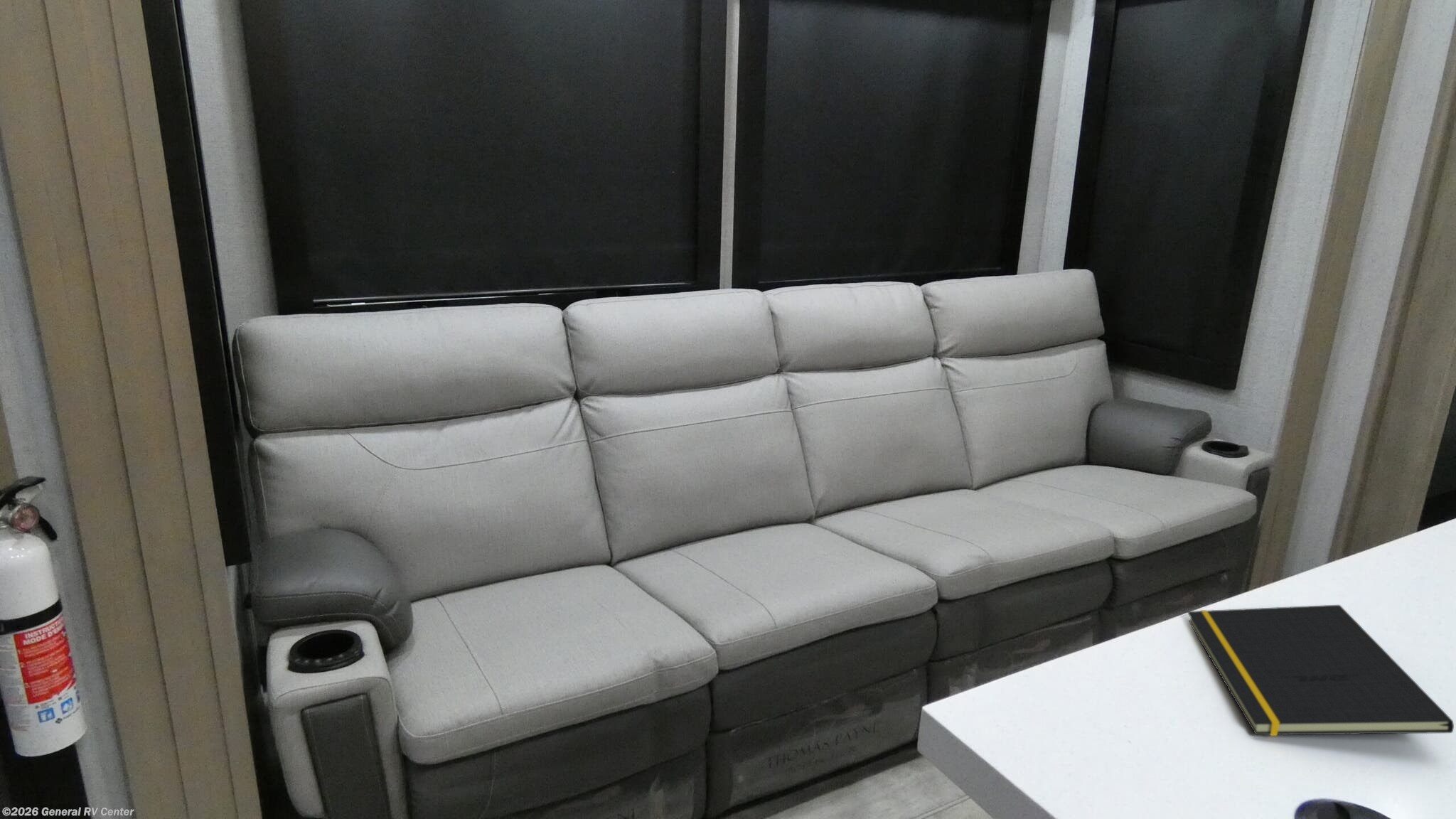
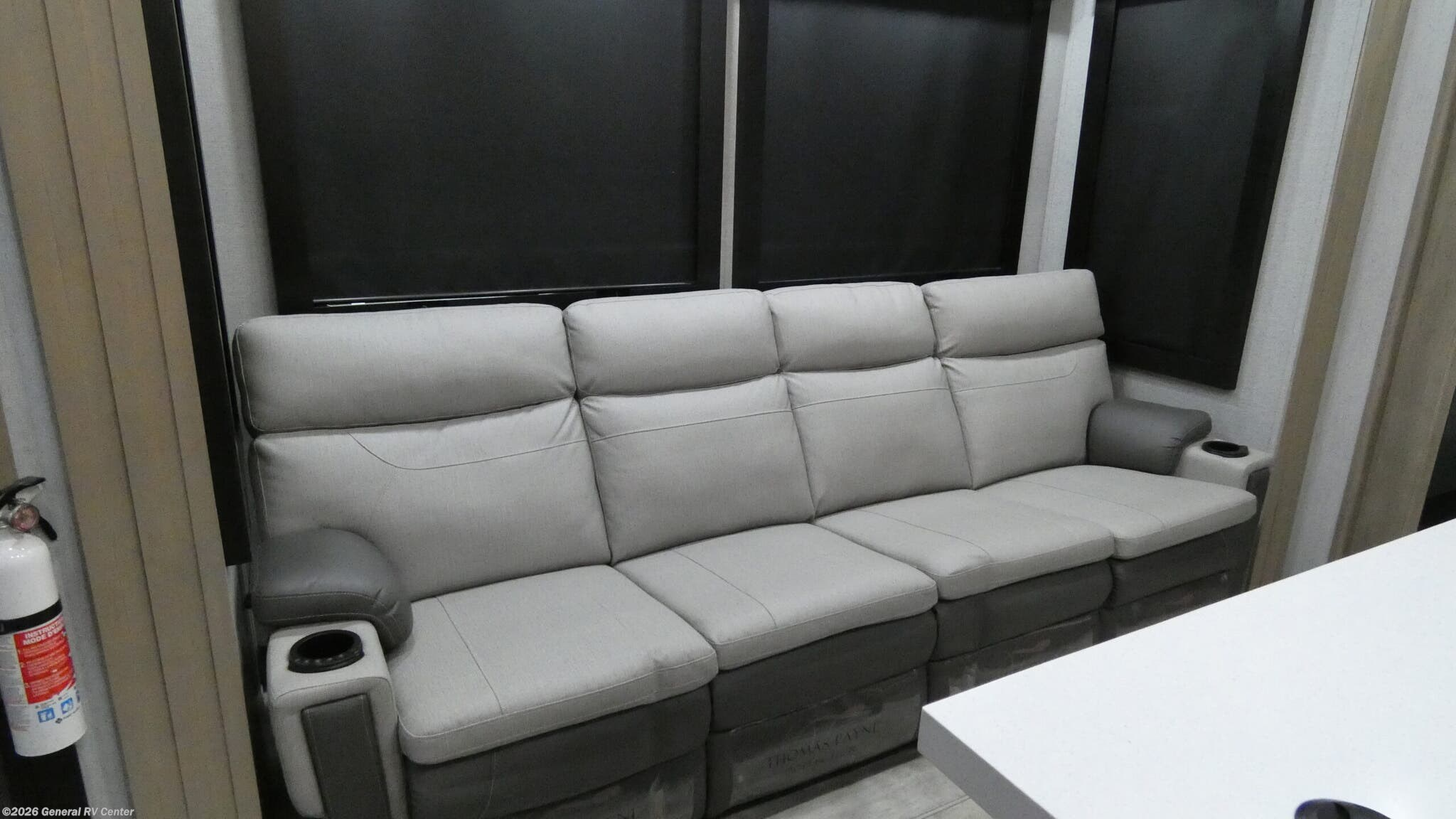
- notepad [1187,604,1455,737]
